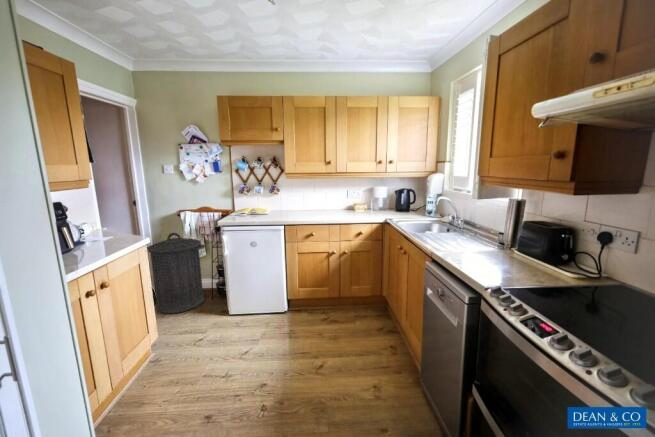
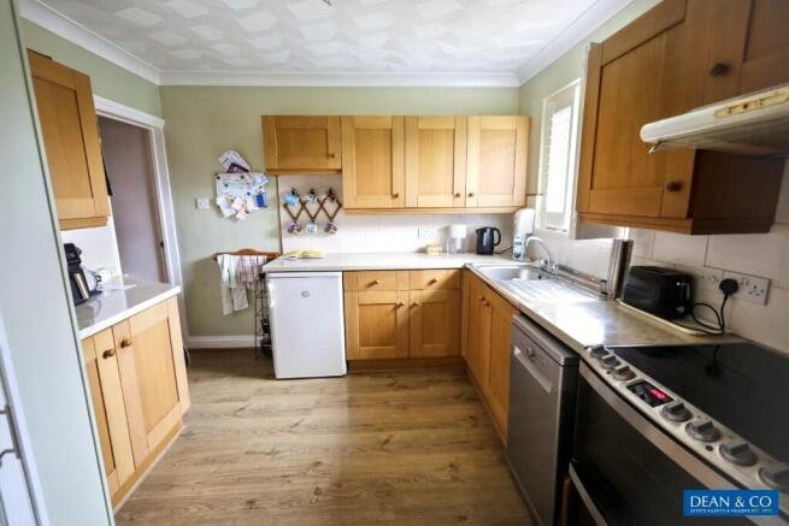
- trash can [146,232,206,314]
